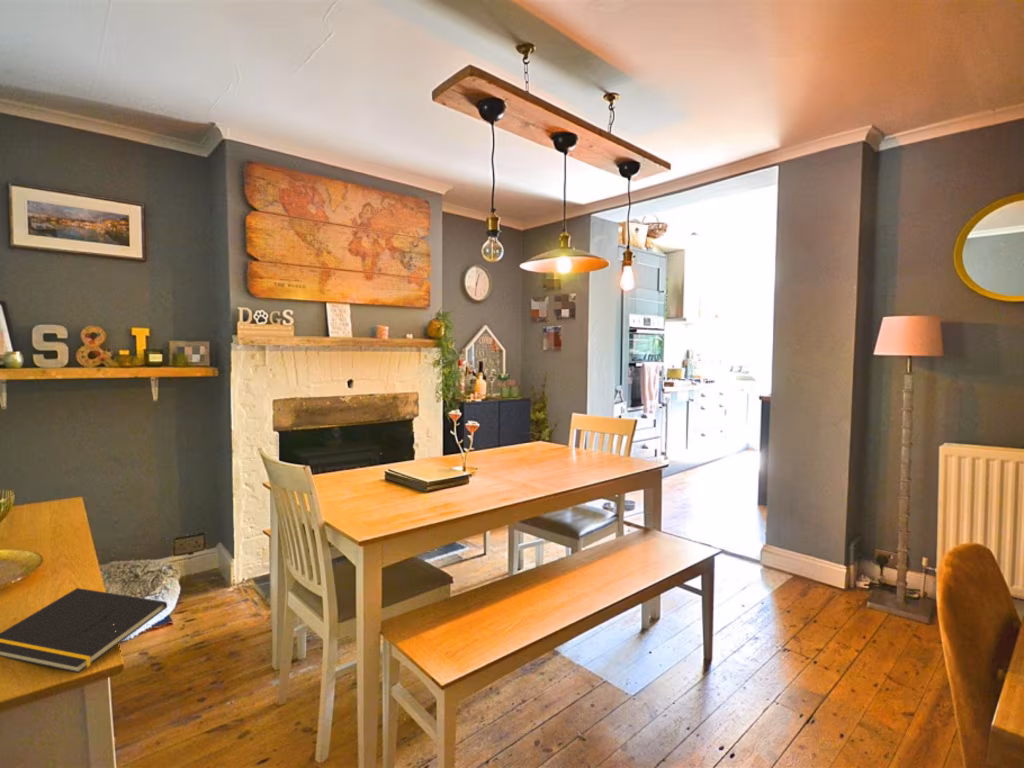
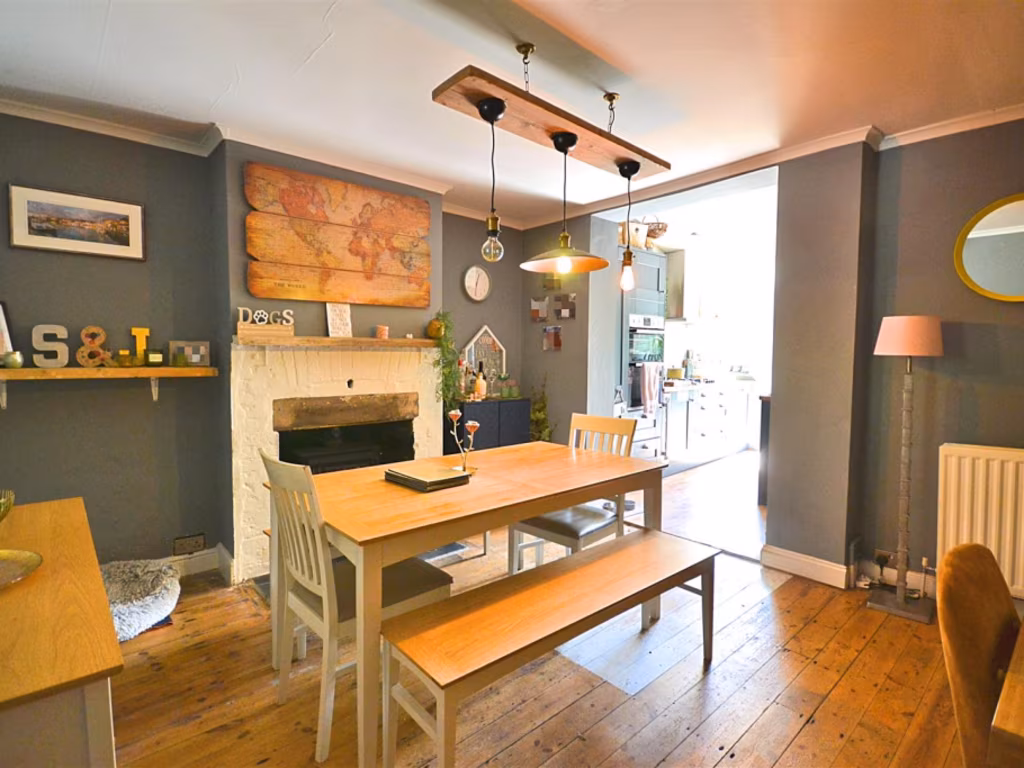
- notepad [0,587,168,674]
